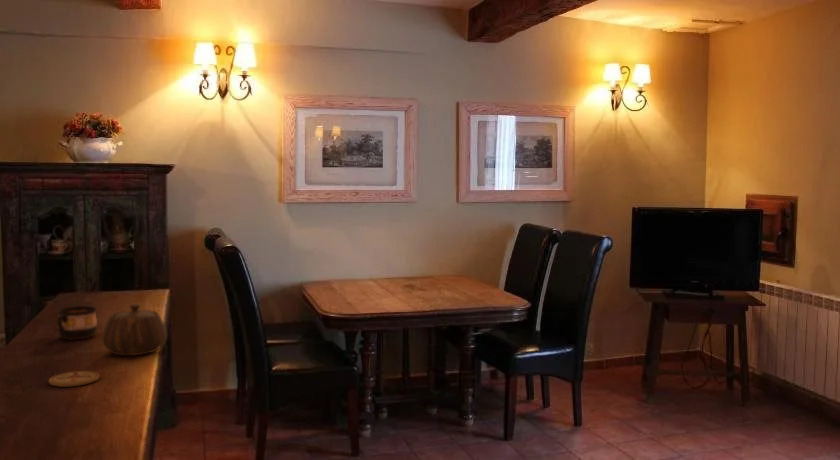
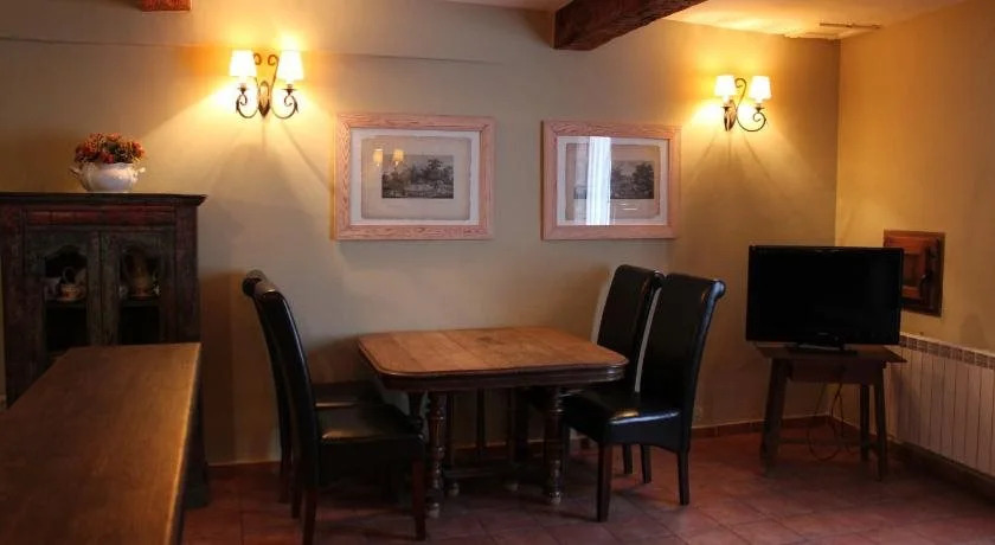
- teapot [101,303,168,357]
- cup [56,305,98,340]
- coaster [48,370,100,388]
